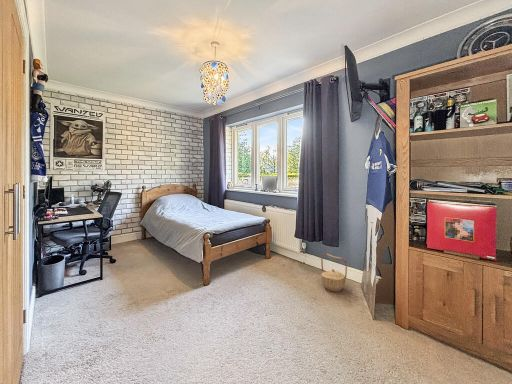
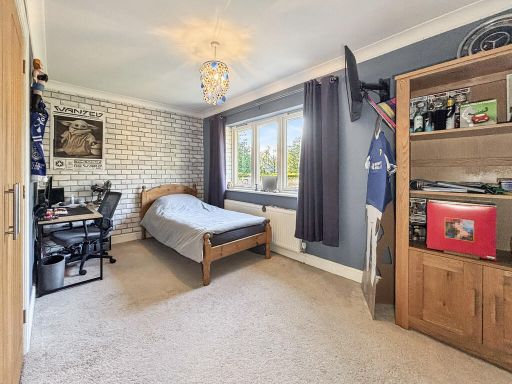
- basket [320,253,348,292]
